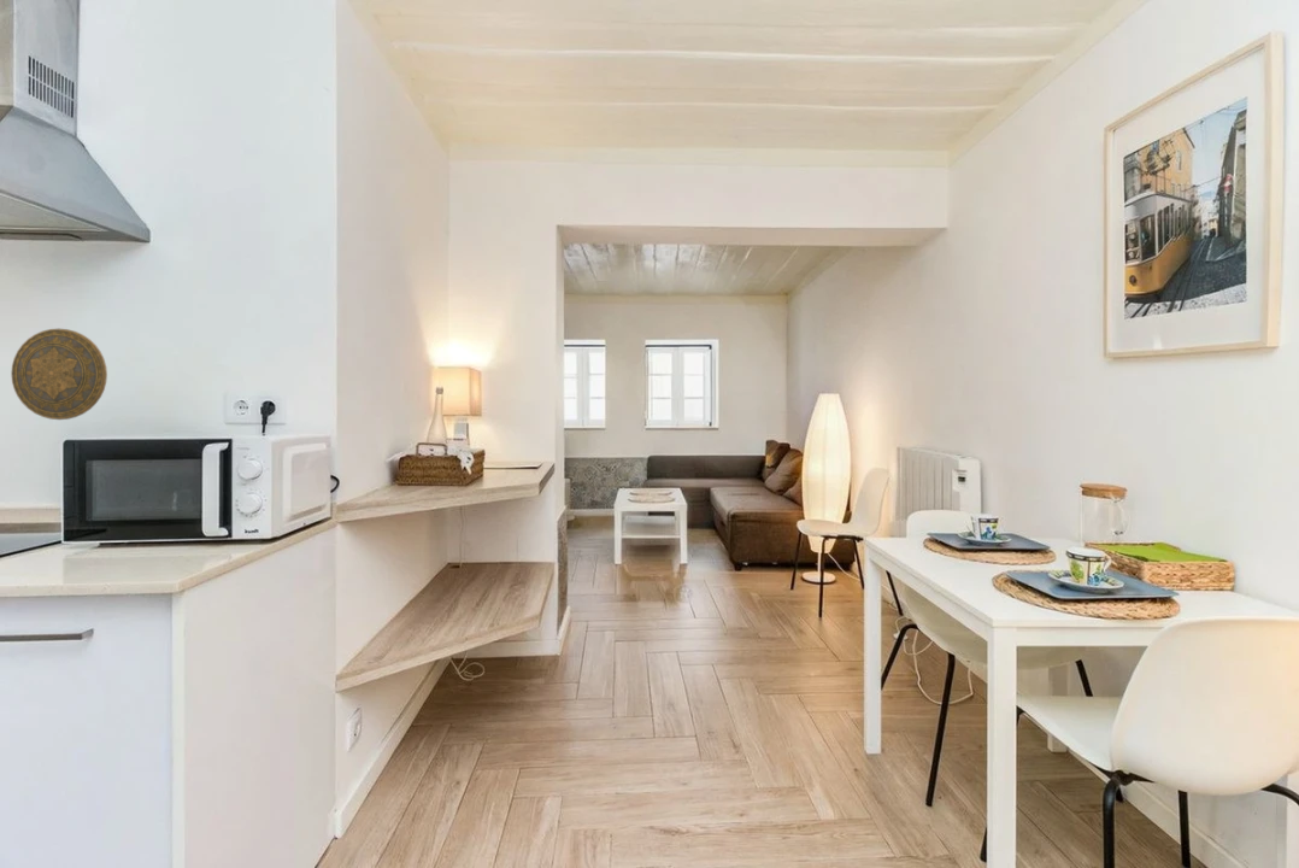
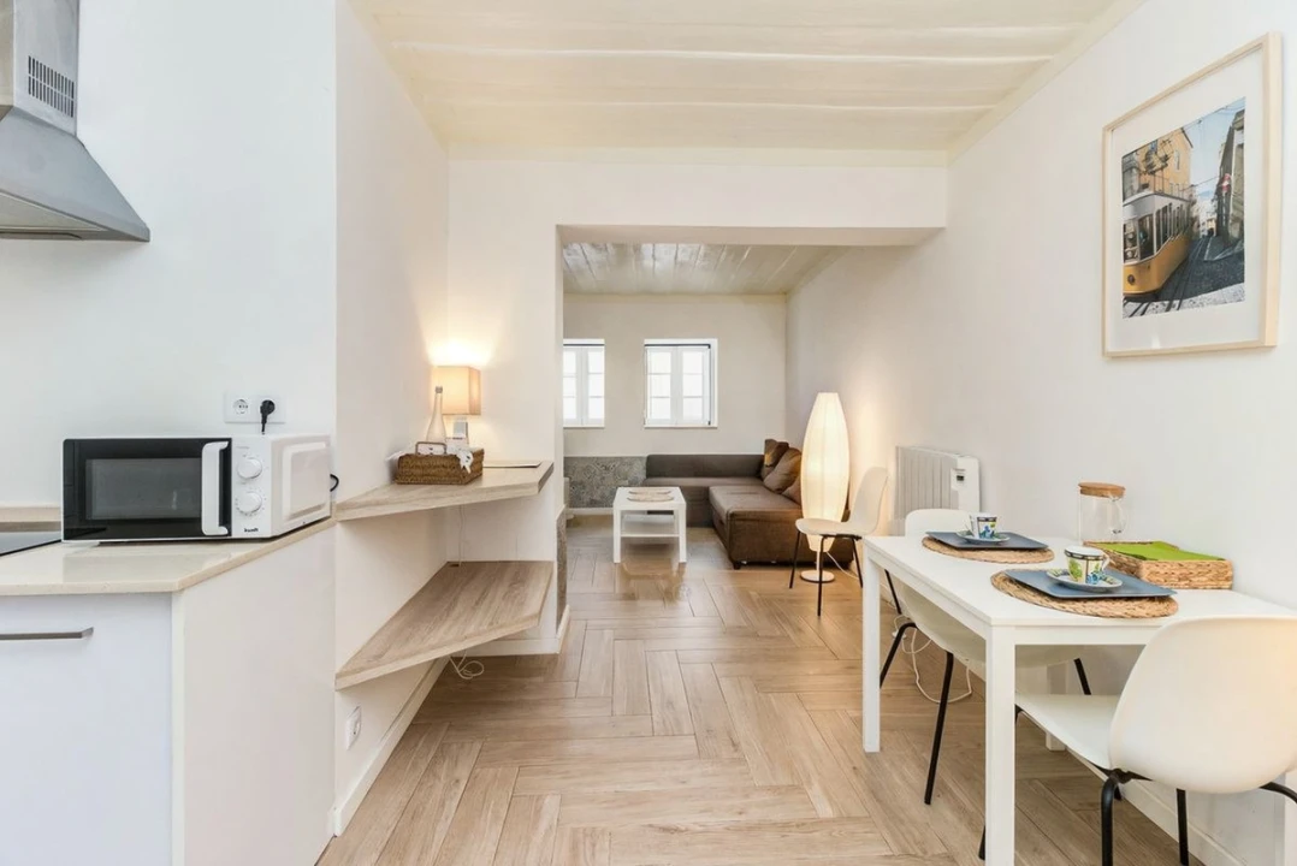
- decorative plate [10,328,108,421]
